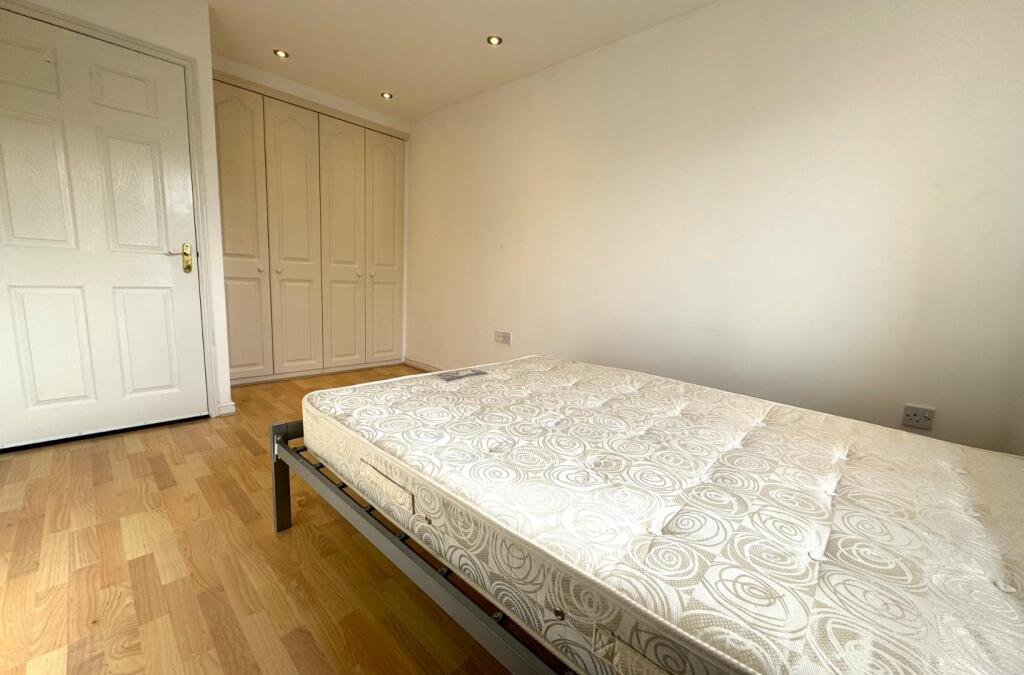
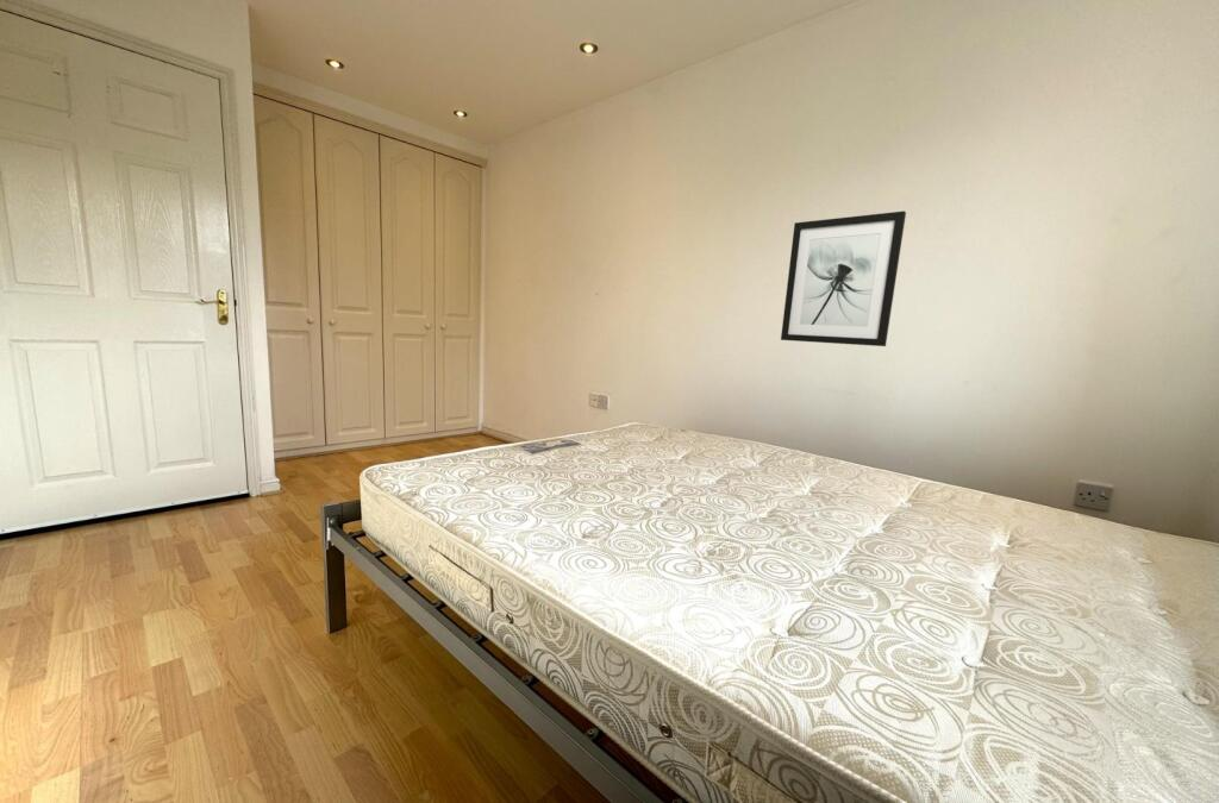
+ wall art [780,209,907,347]
